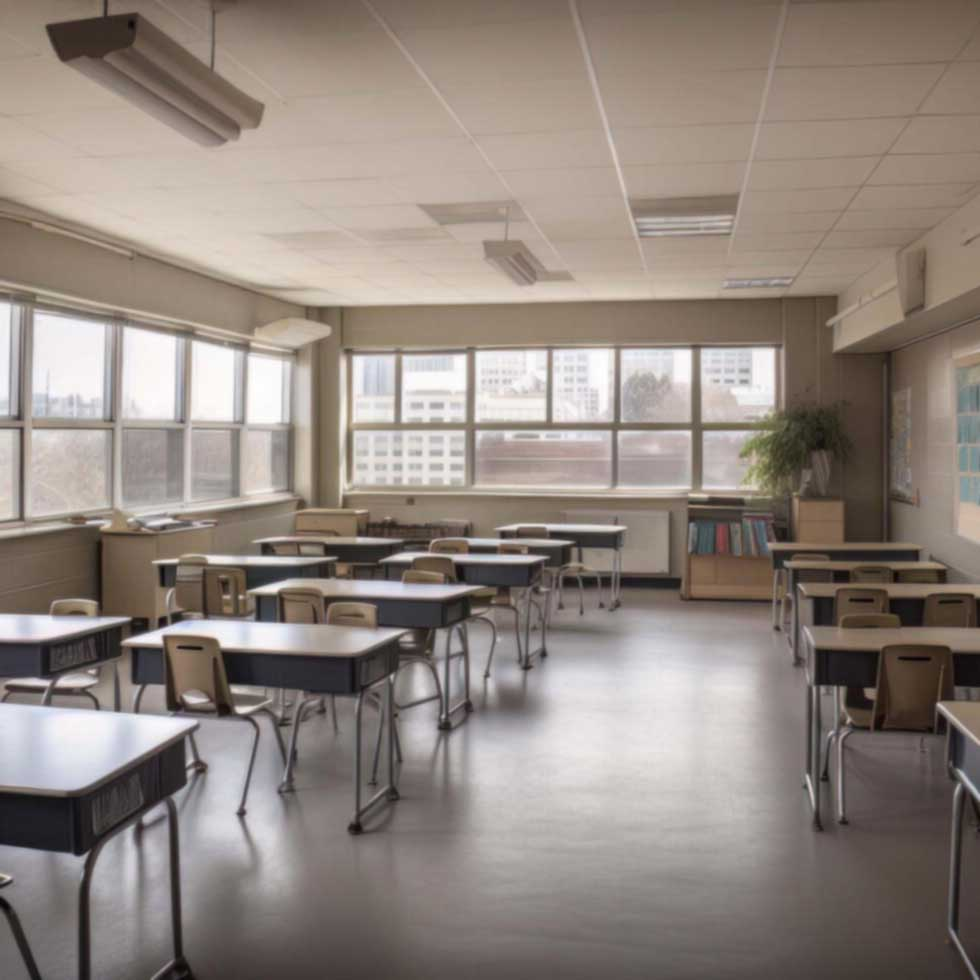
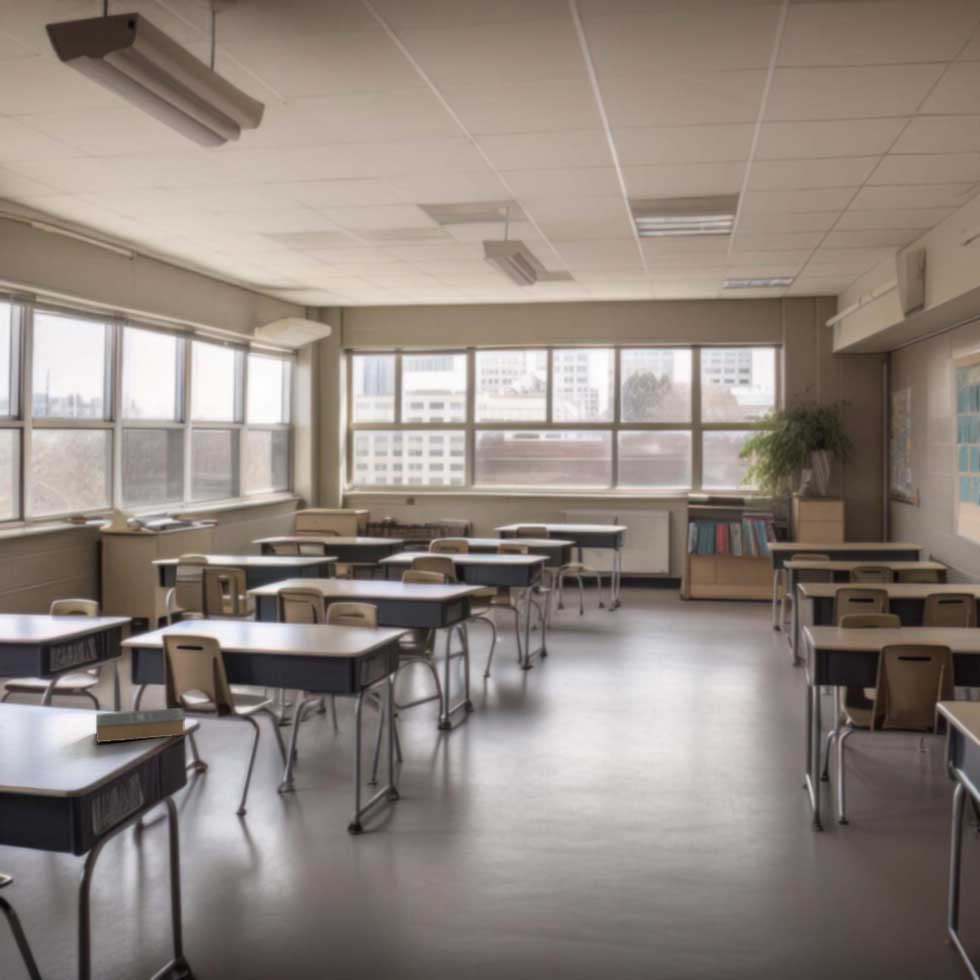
+ book [95,707,187,744]
